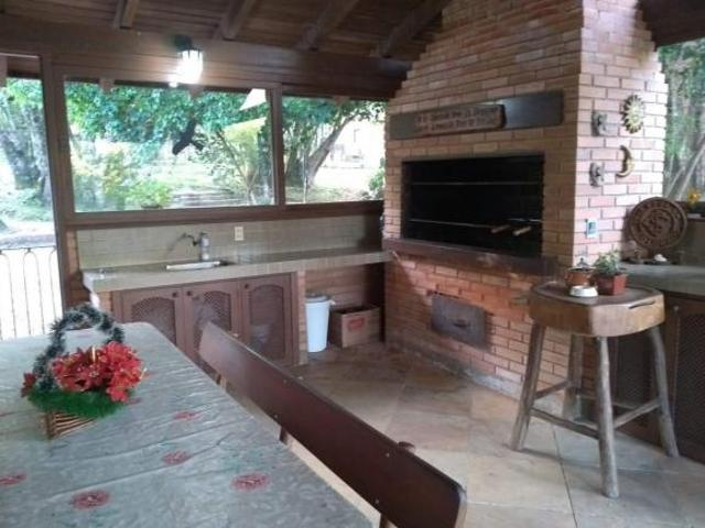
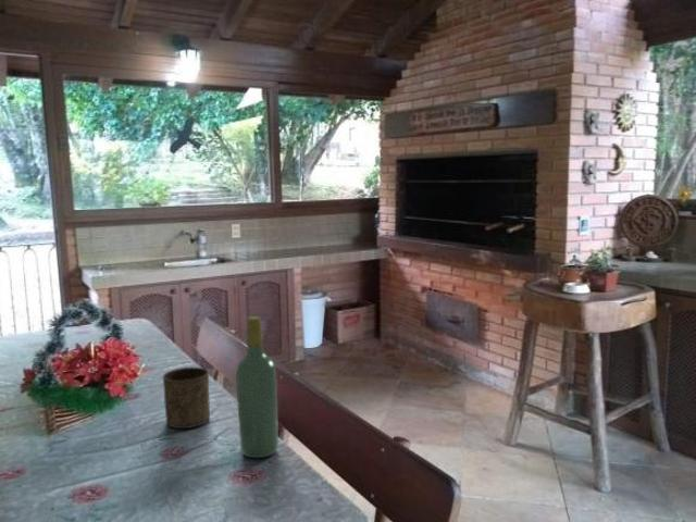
+ cup [162,366,211,430]
+ wine bottle [235,315,279,459]
